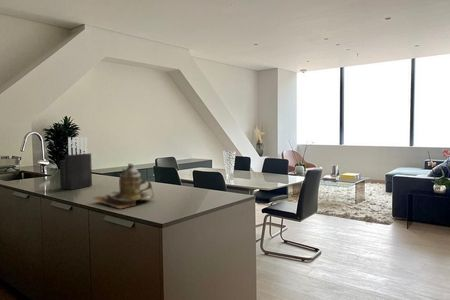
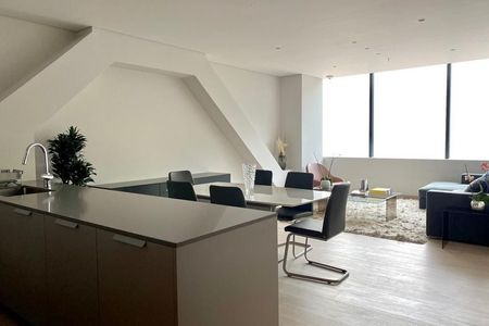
- teapot [92,163,156,209]
- knife block [59,136,93,191]
